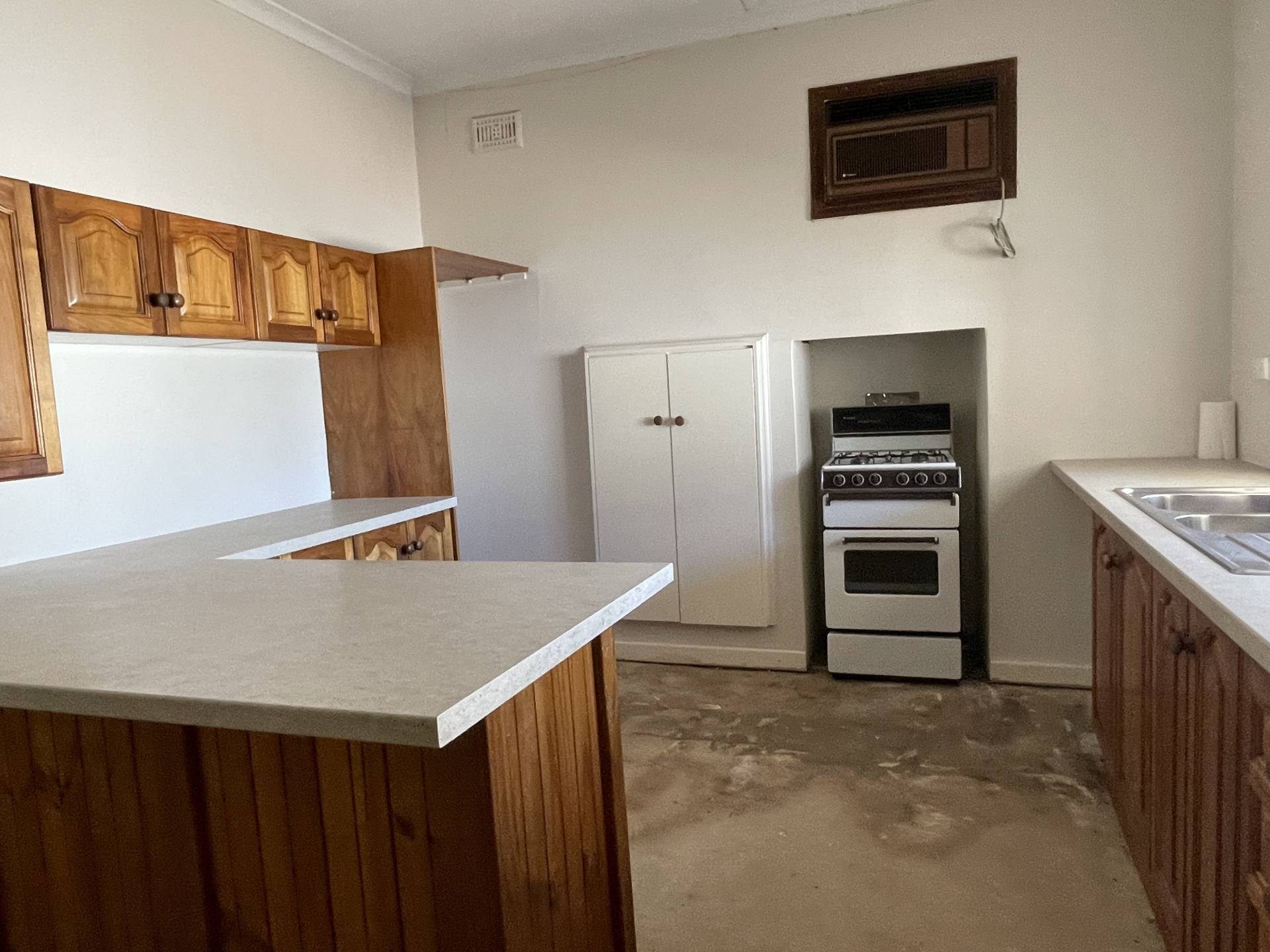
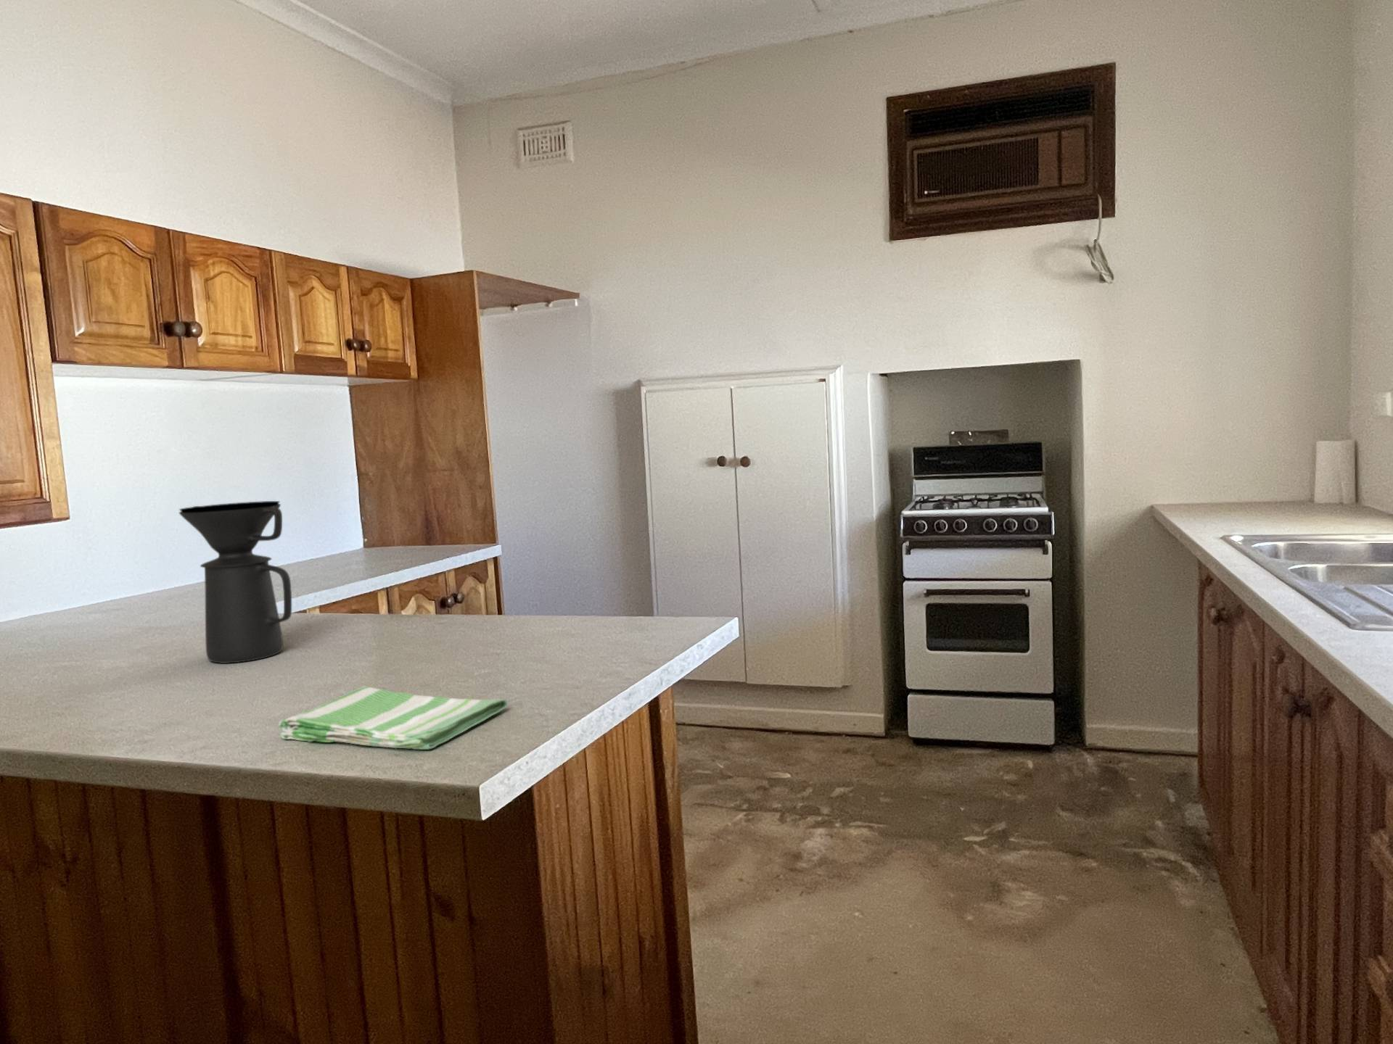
+ dish towel [278,685,509,750]
+ coffee maker [179,500,293,665]
